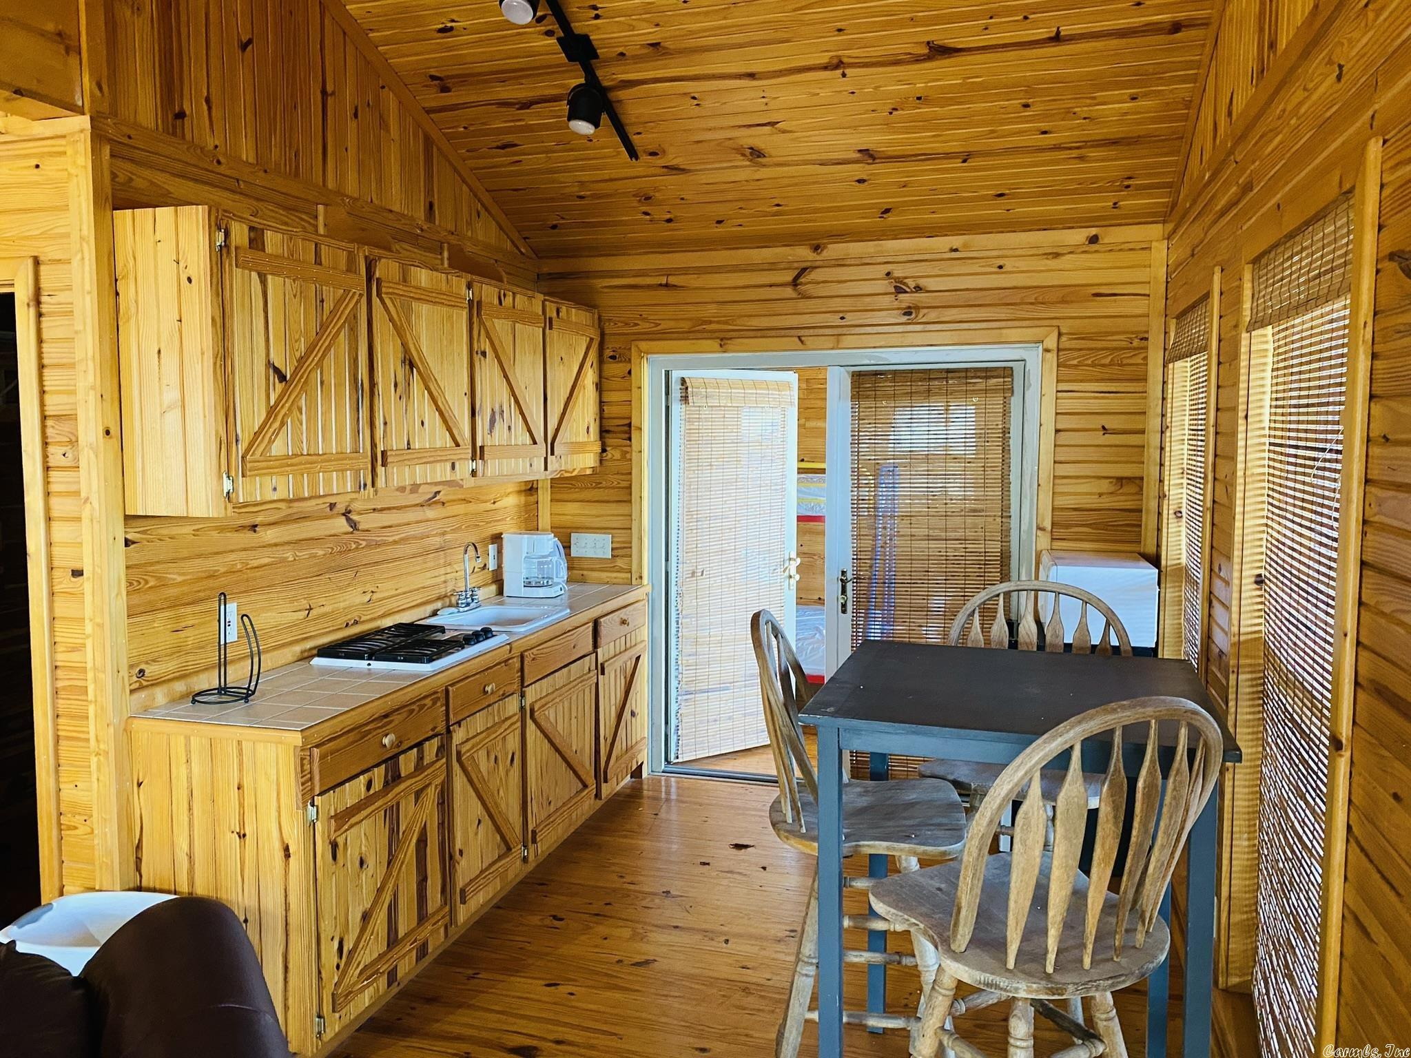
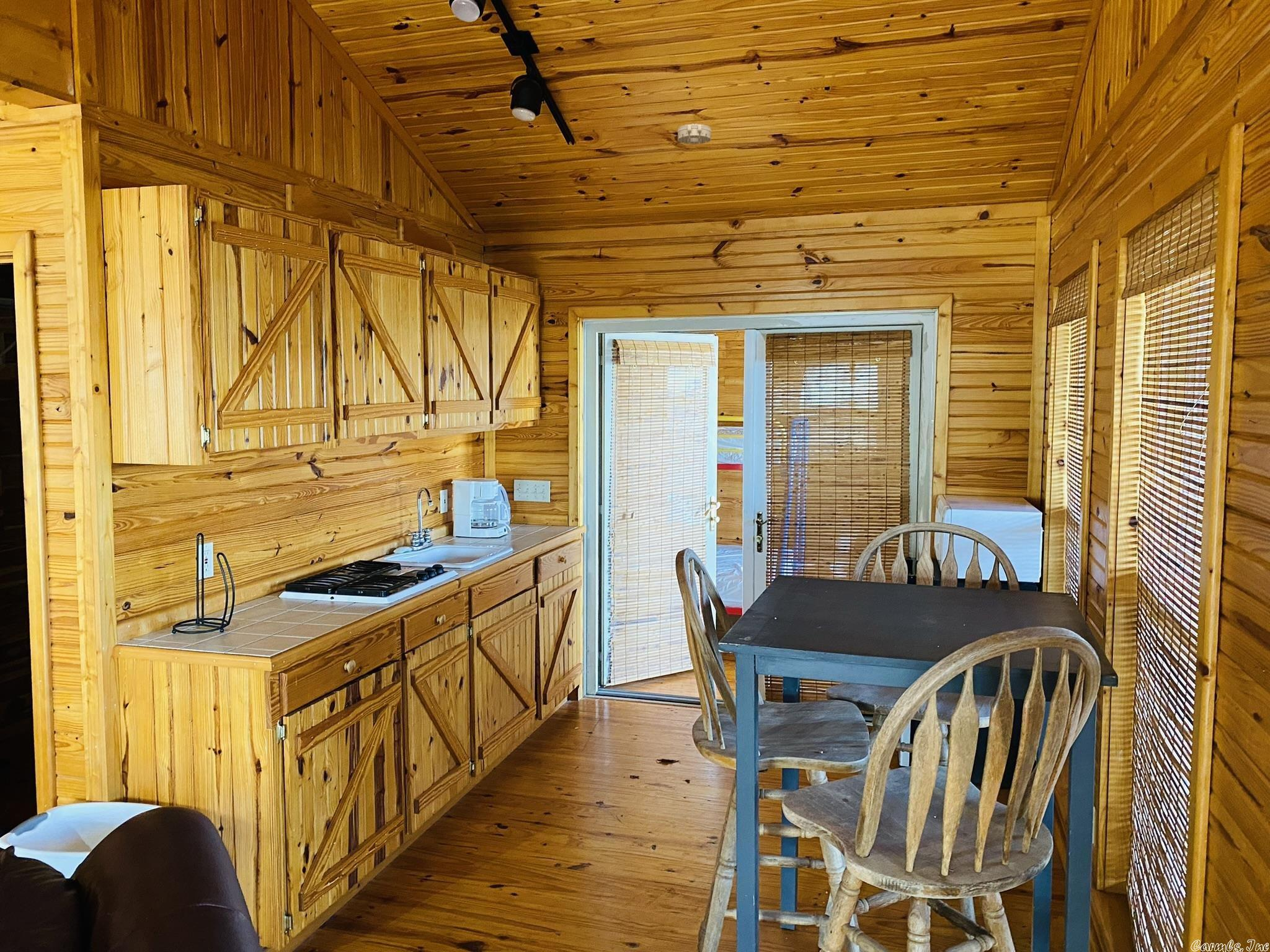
+ smoke detector [677,123,712,145]
